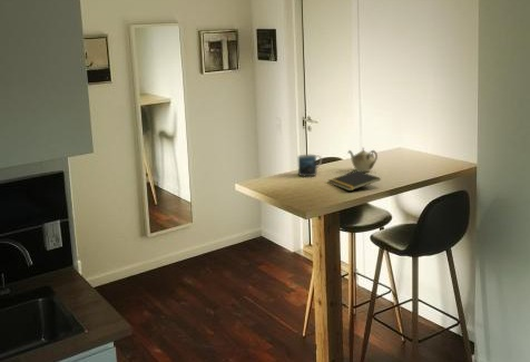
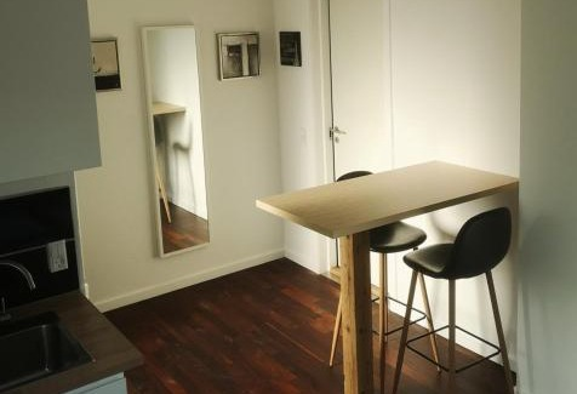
- mug [297,154,323,177]
- notepad [327,169,382,192]
- teapot [346,146,379,173]
